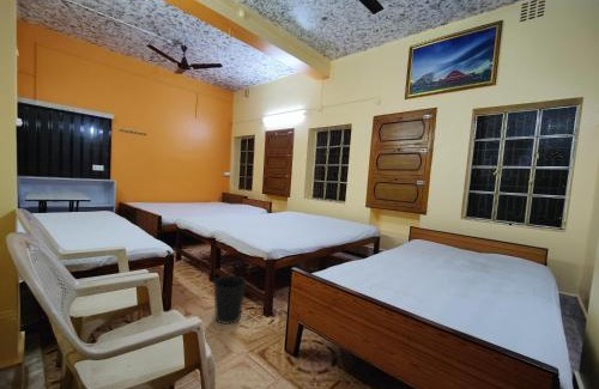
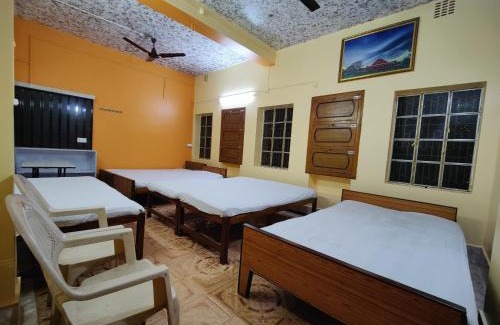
- wastebasket [212,275,248,326]
